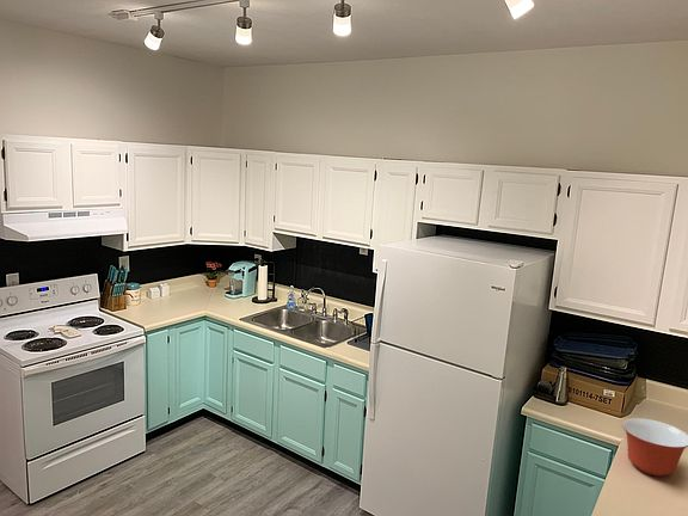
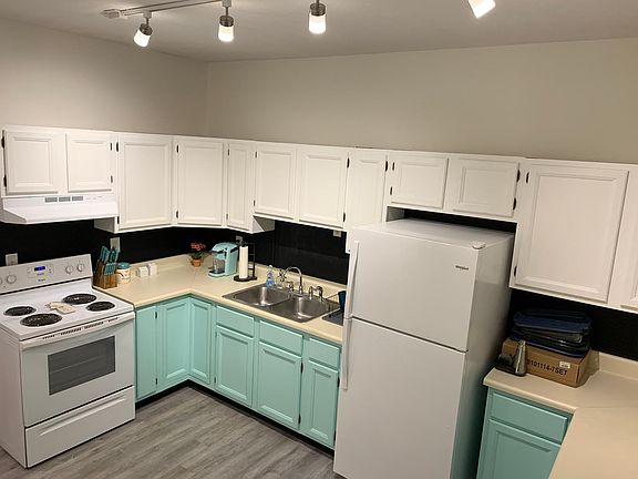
- mixing bowl [621,417,688,478]
